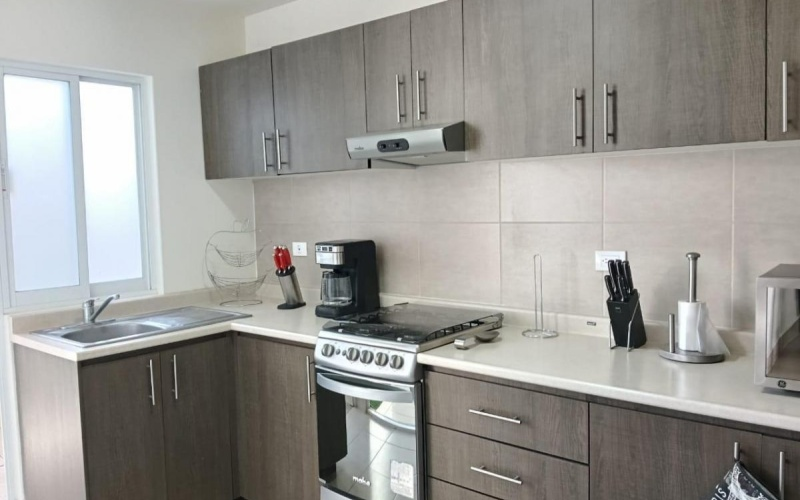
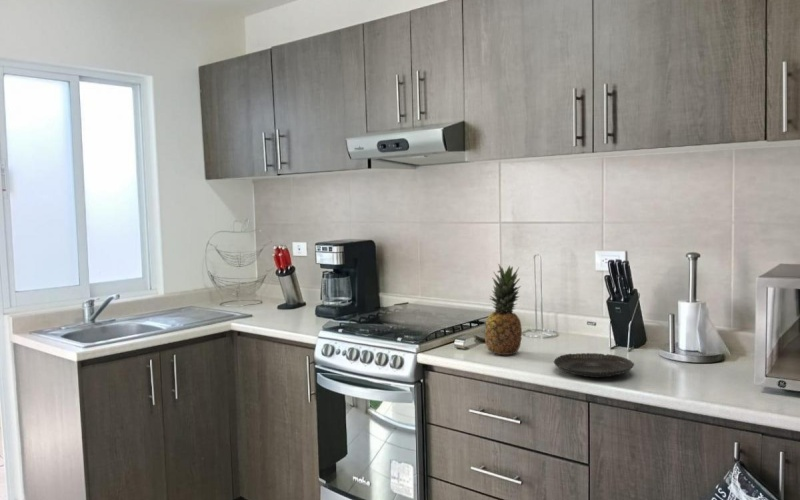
+ fruit [484,262,523,356]
+ tart tin [553,352,635,379]
